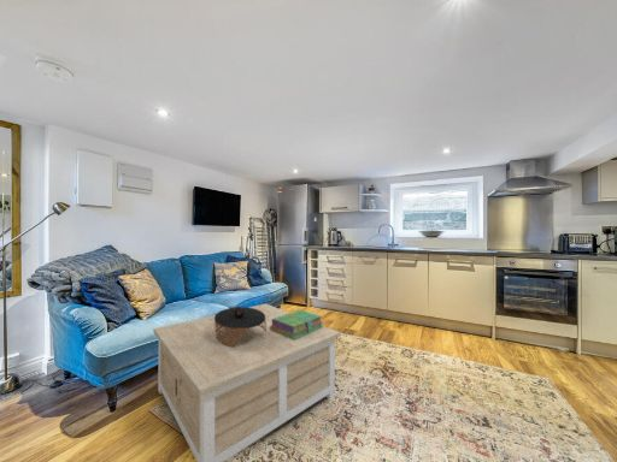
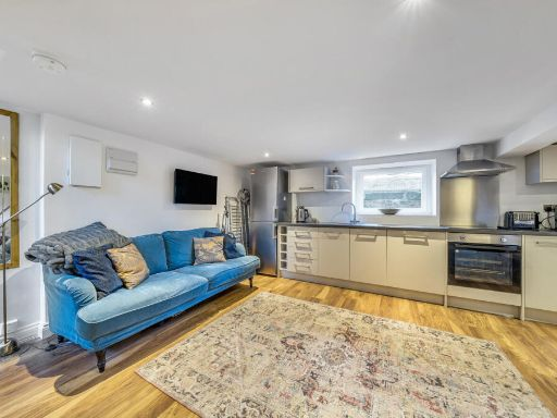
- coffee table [215,306,266,348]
- stack of books [270,309,324,340]
- coffee table [152,302,342,462]
